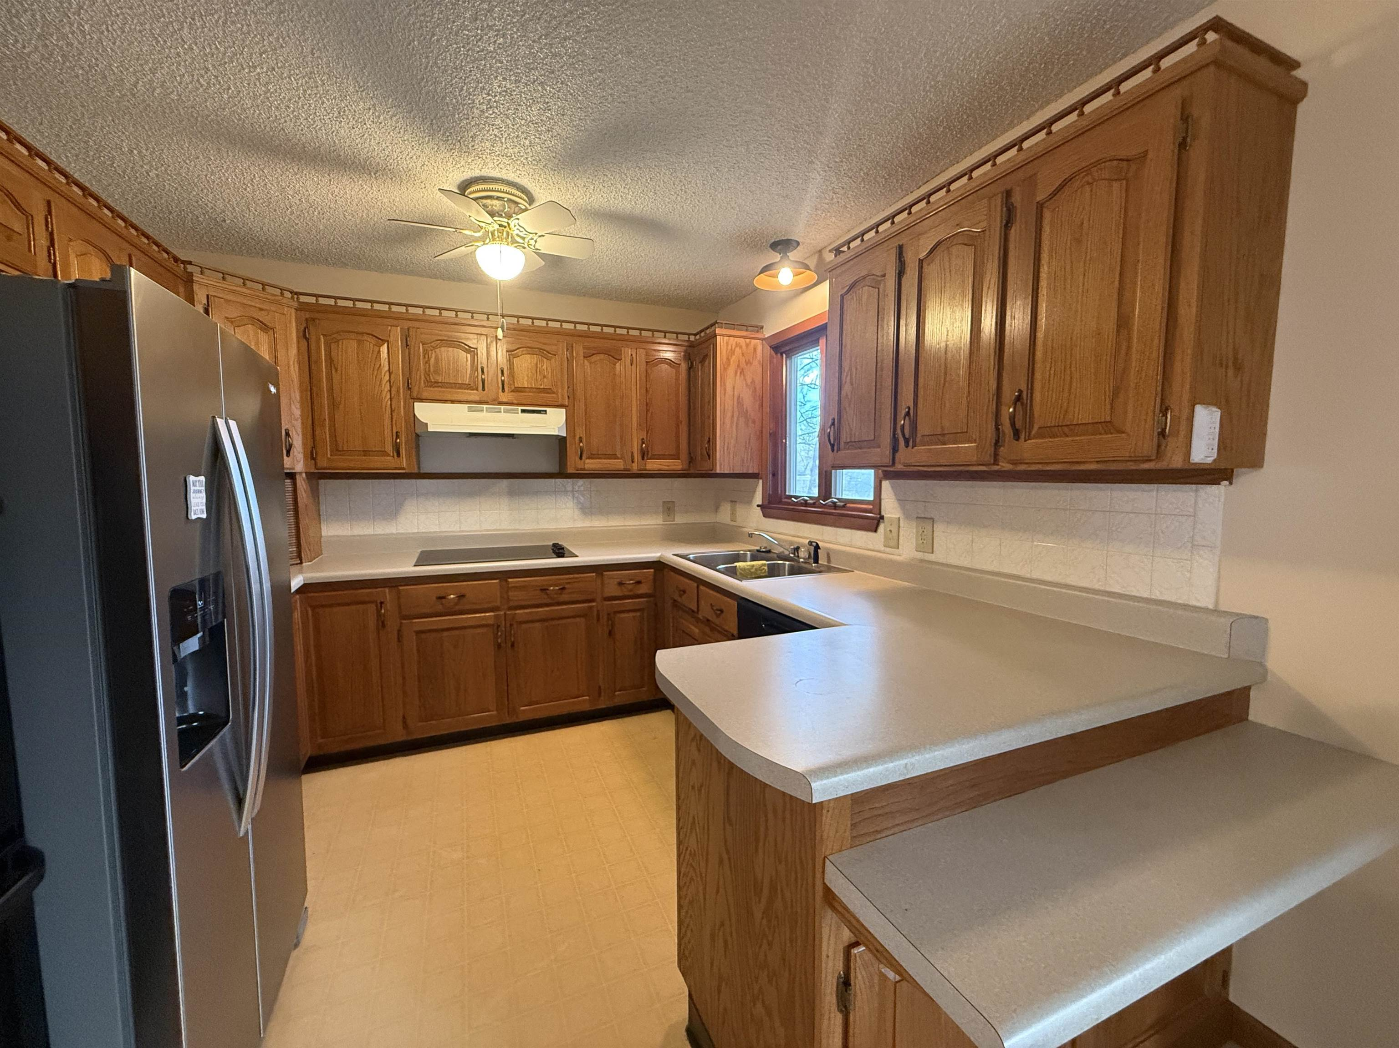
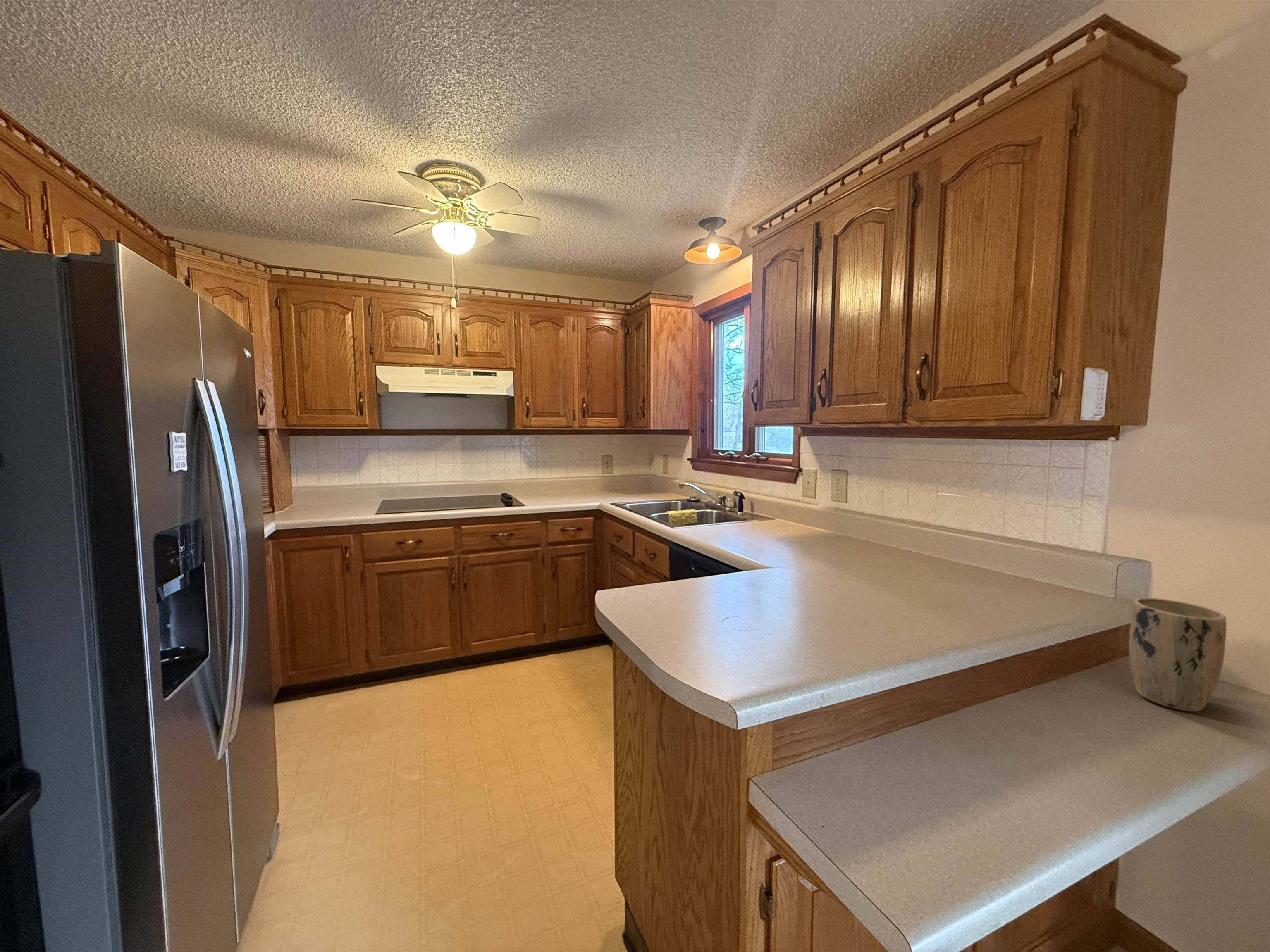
+ plant pot [1129,597,1227,712]
